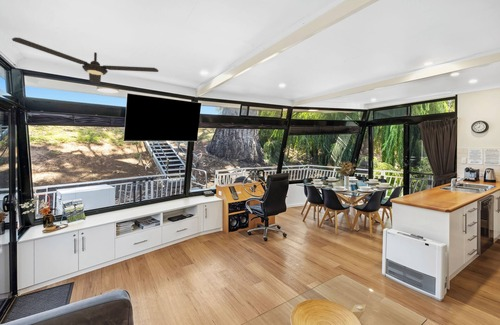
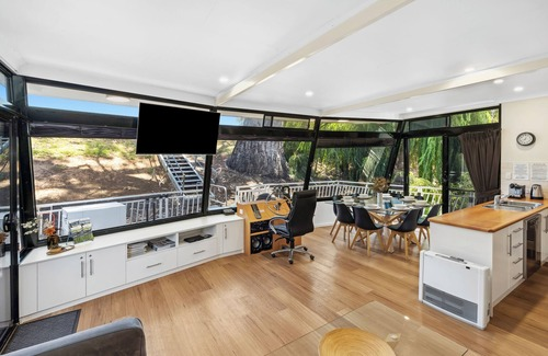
- ceiling fan [11,37,159,85]
